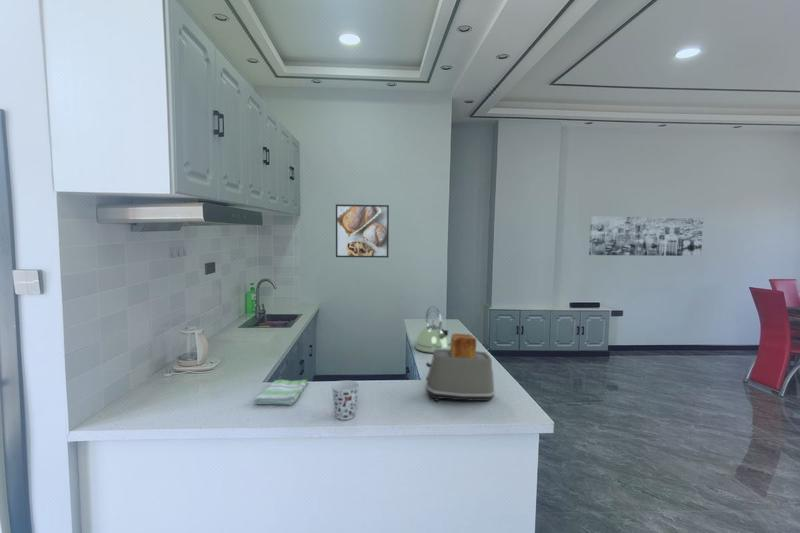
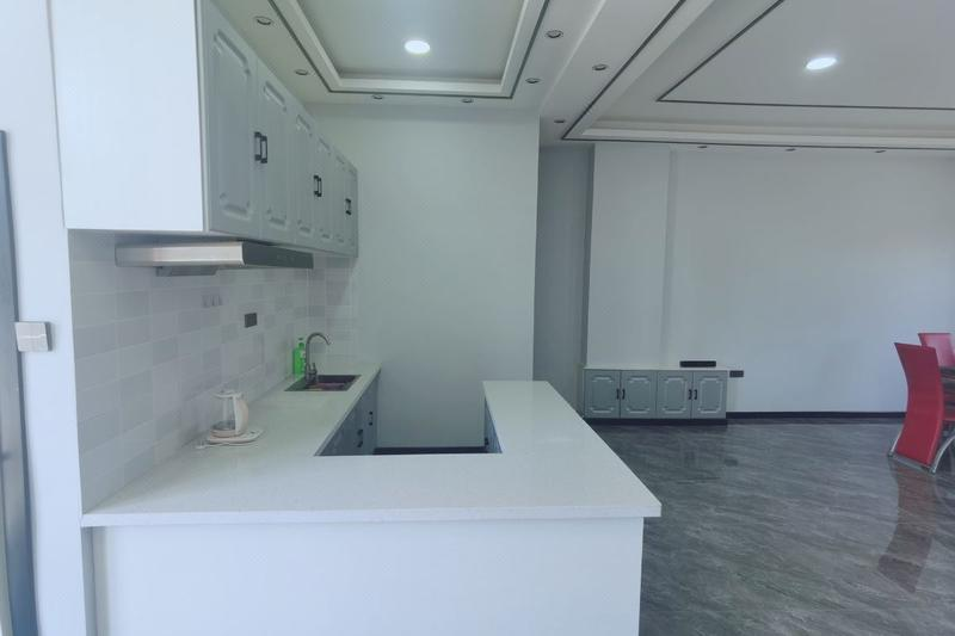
- wall art [588,215,704,257]
- cup [330,379,360,421]
- toaster [424,332,496,402]
- kettle [414,305,451,354]
- dish towel [252,379,309,406]
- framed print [335,203,390,259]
